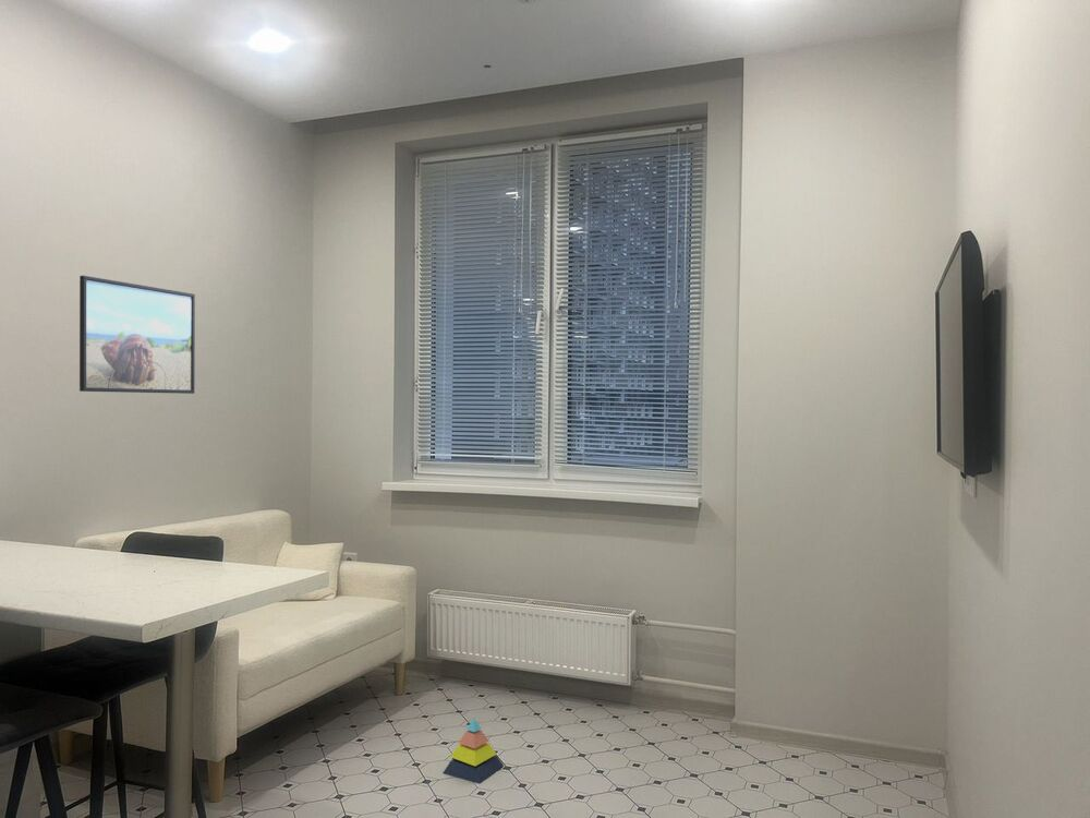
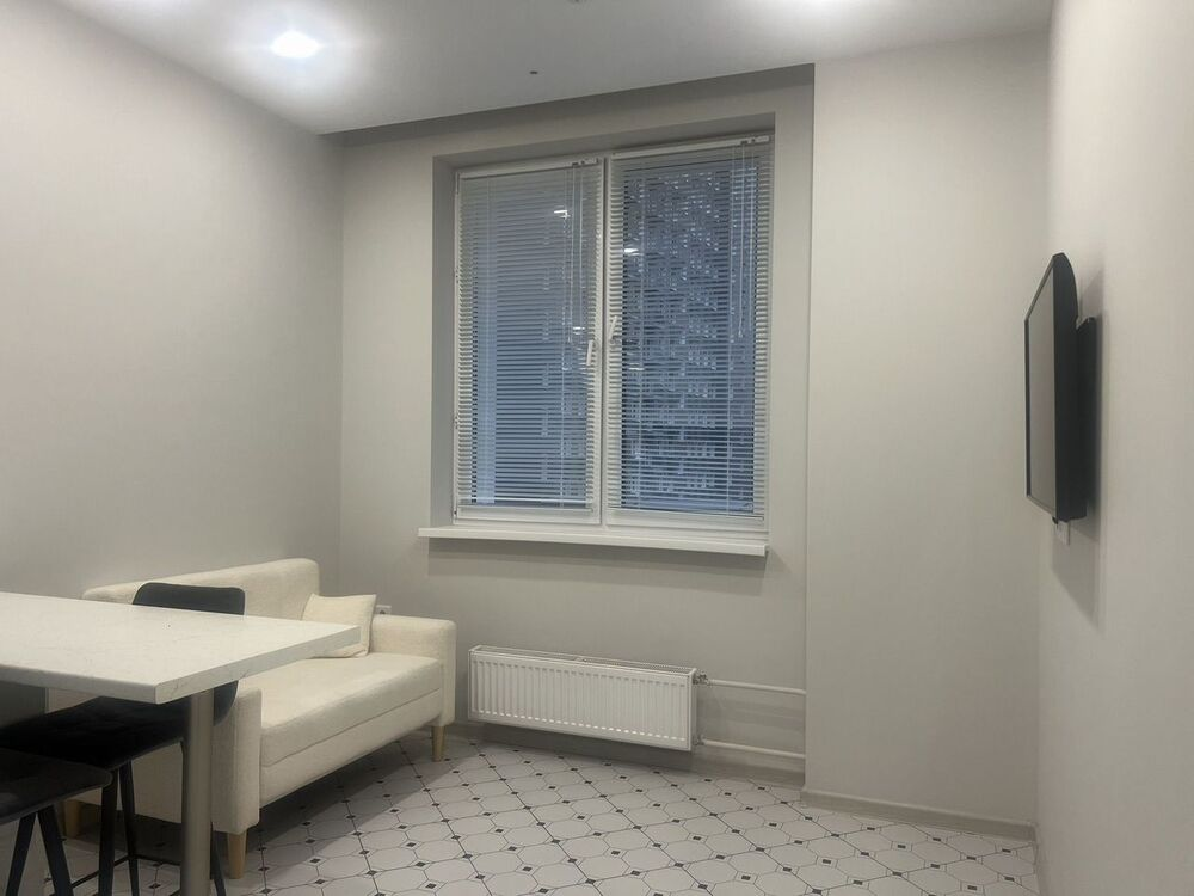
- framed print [78,275,196,395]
- stacking toy [443,718,505,784]
